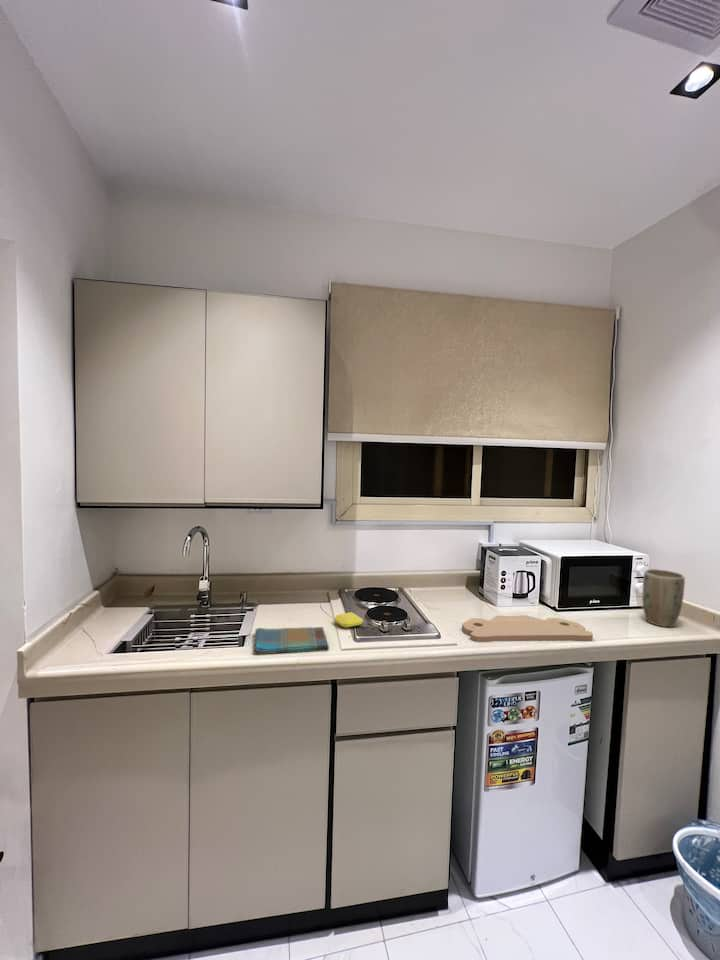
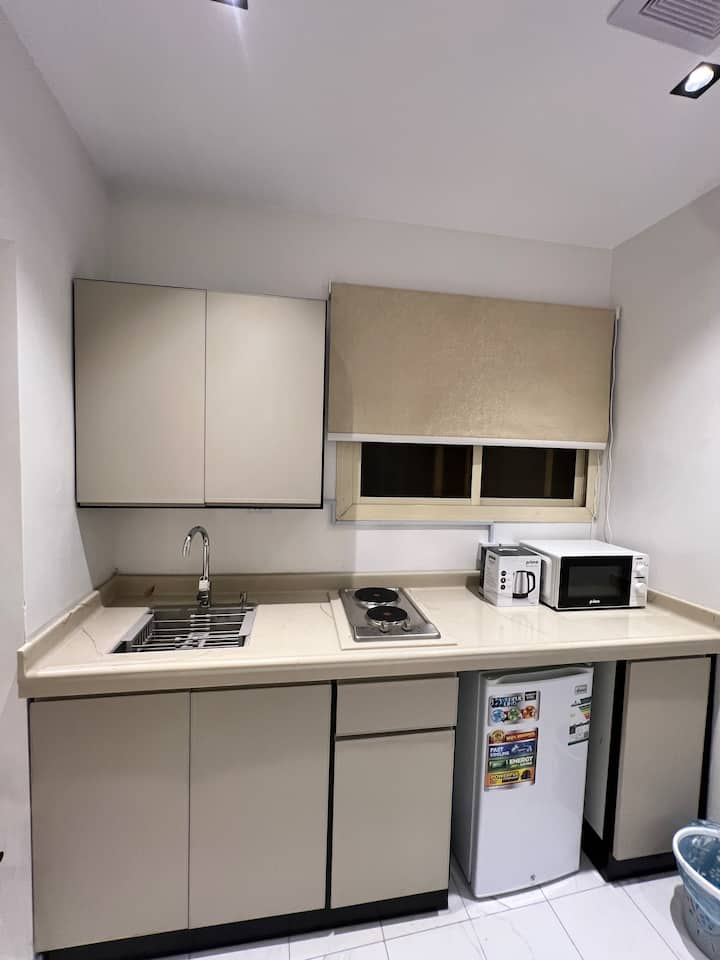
- soap bar [333,611,364,629]
- dish towel [253,626,330,656]
- cutting board [461,615,594,643]
- plant pot [641,568,686,628]
